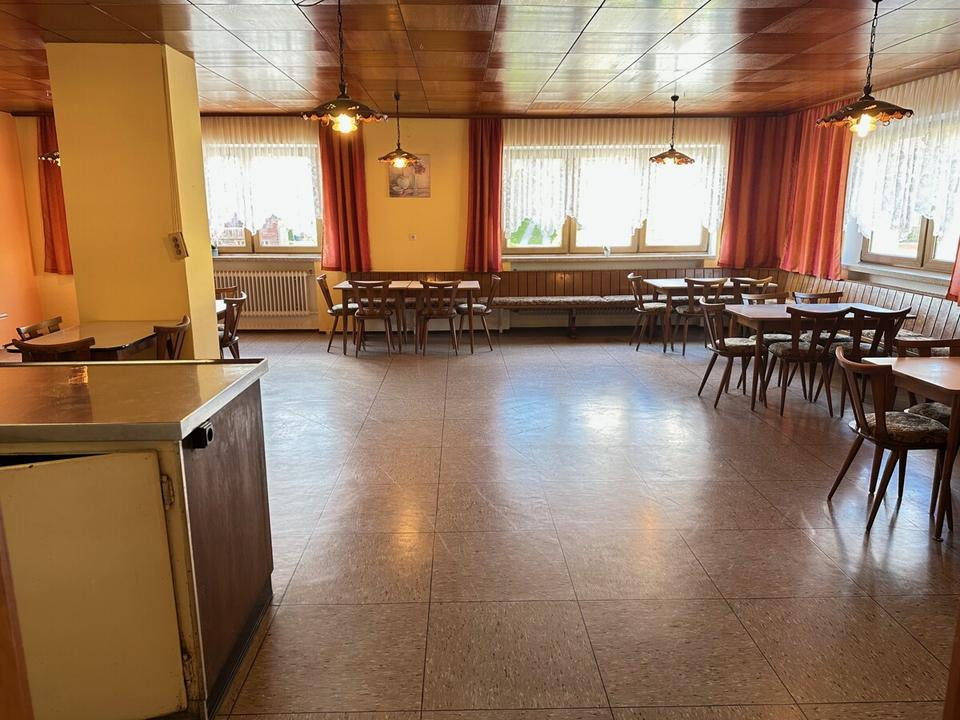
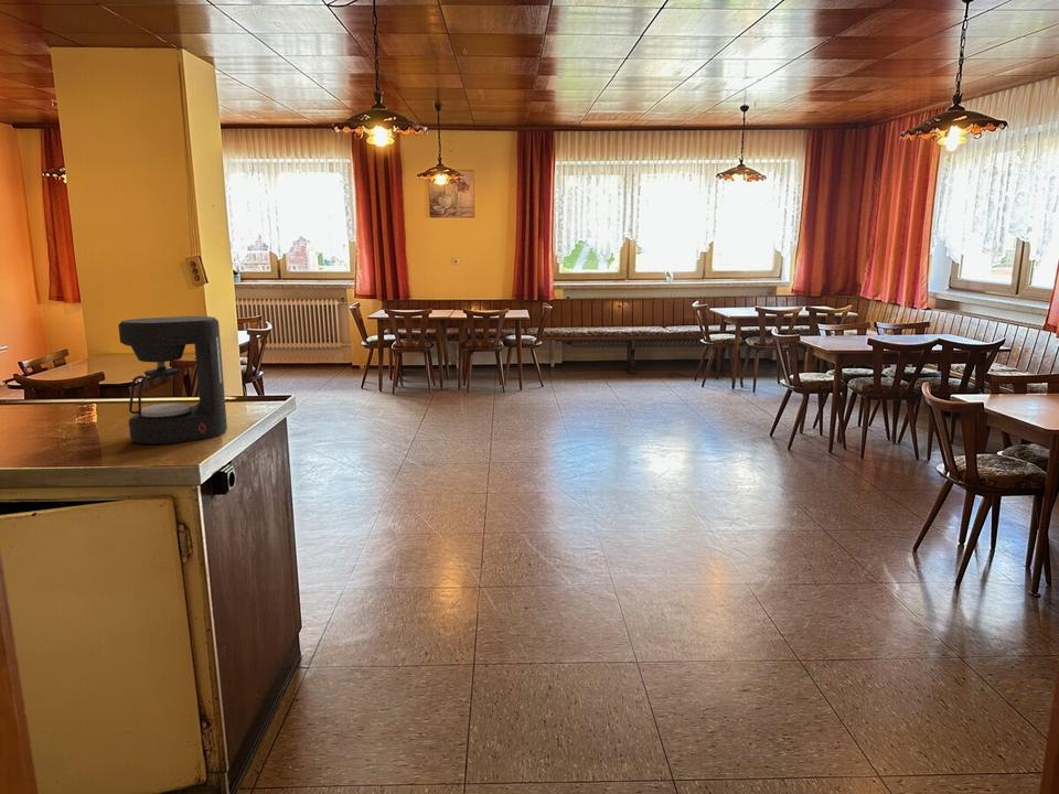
+ coffee maker [118,315,228,446]
